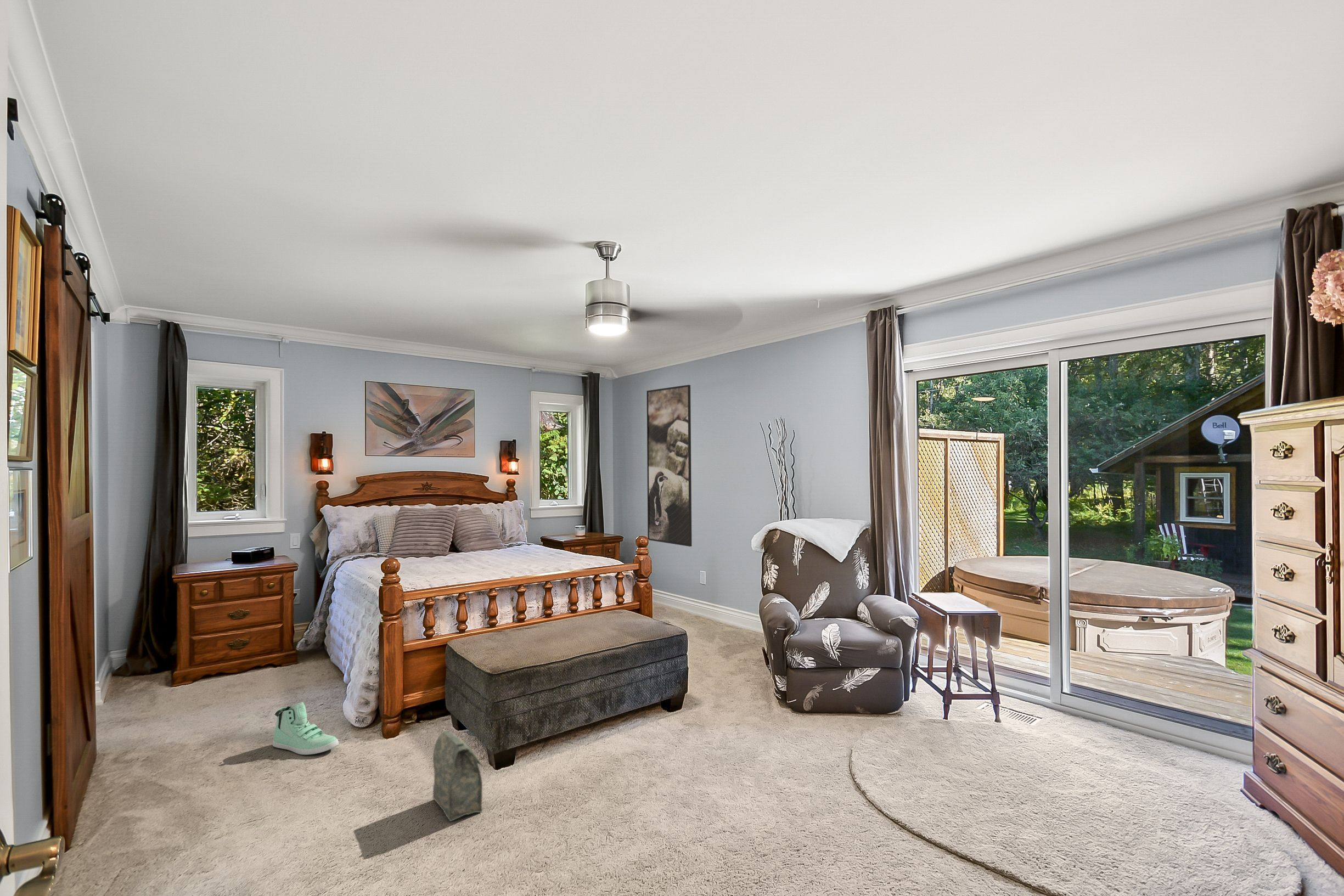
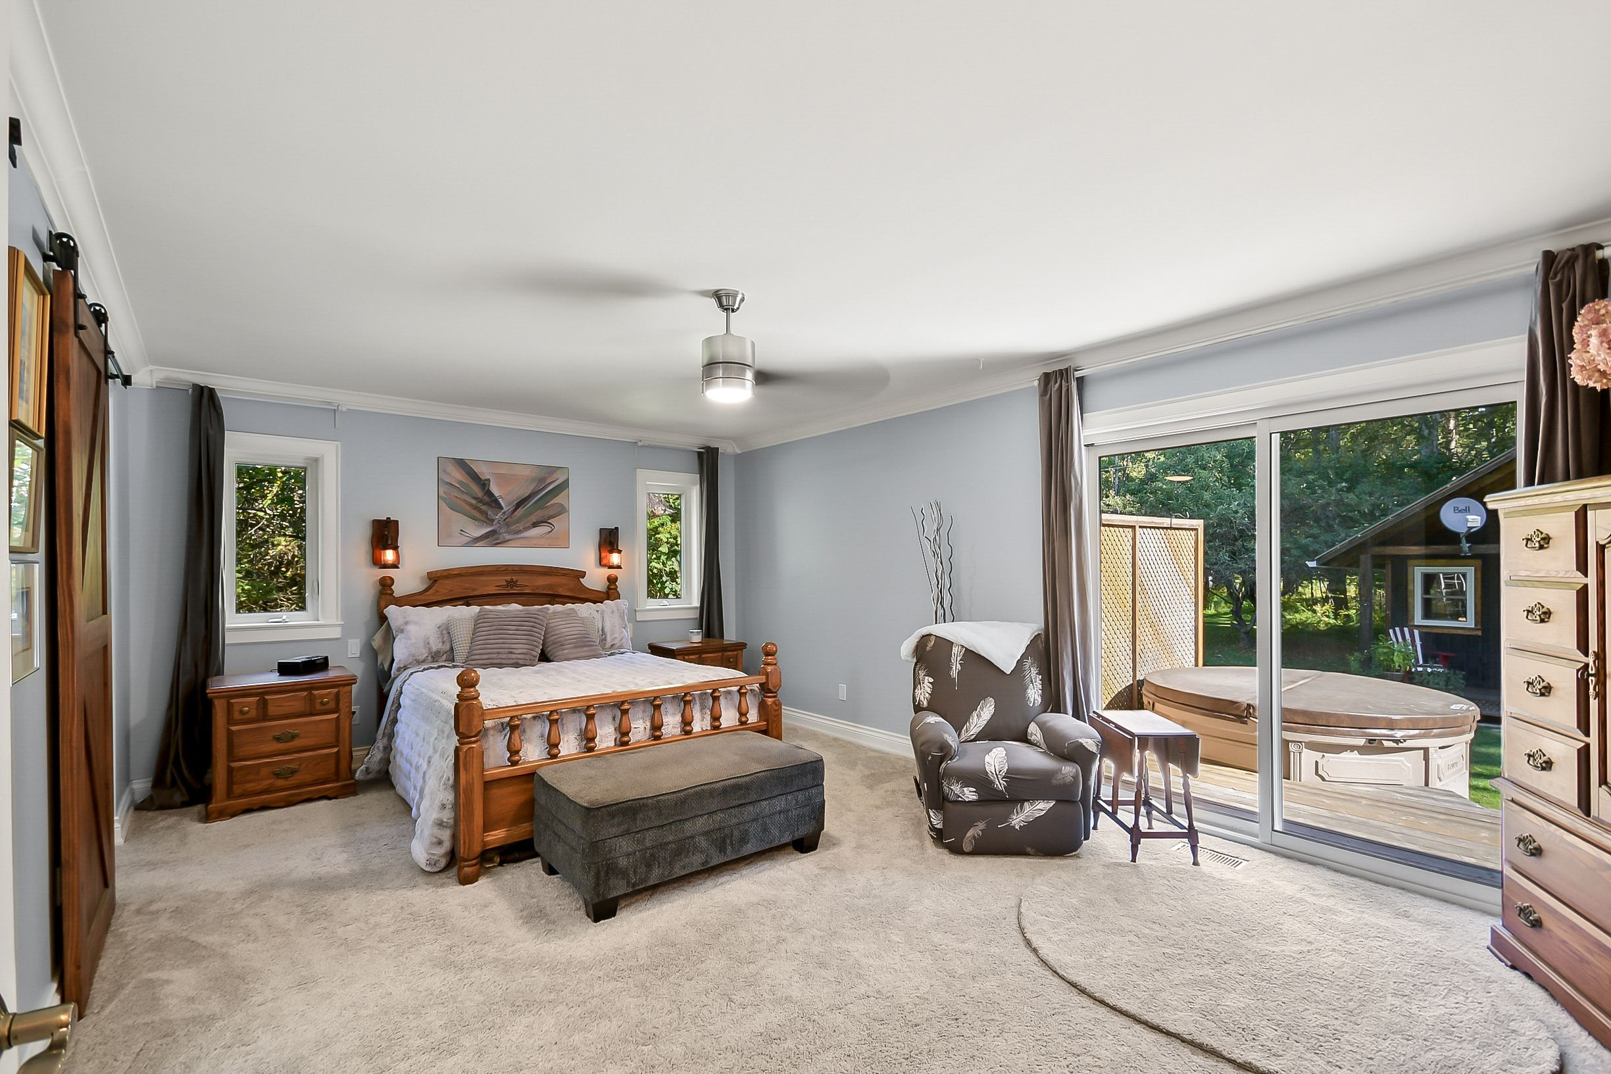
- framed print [646,384,692,547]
- bag [432,730,485,822]
- sneaker [272,702,339,756]
